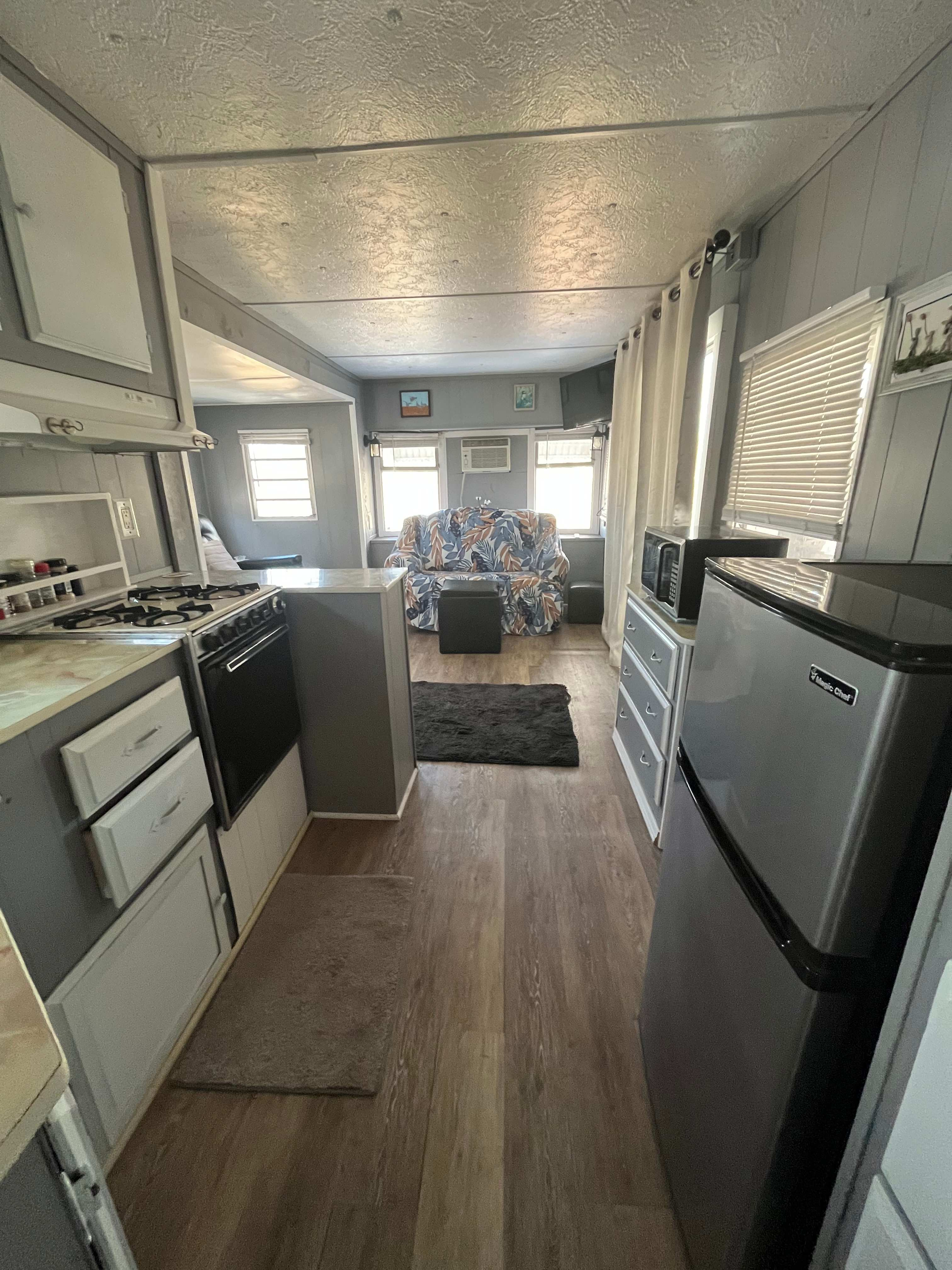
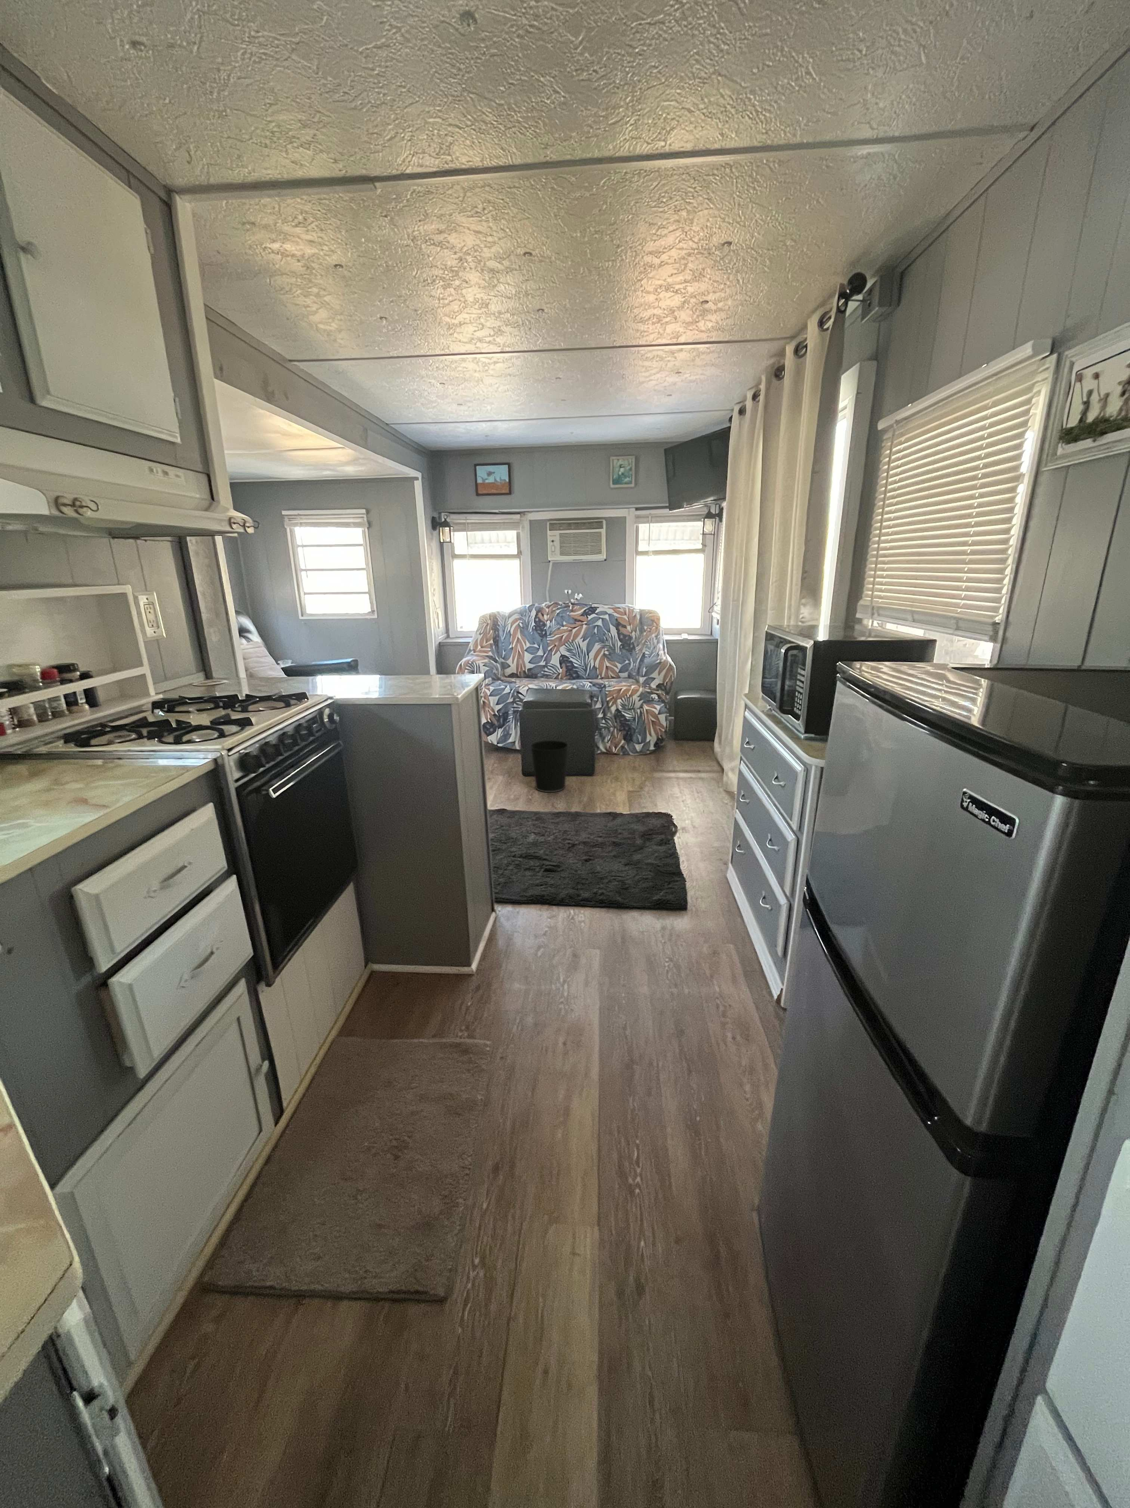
+ wastebasket [529,740,570,792]
